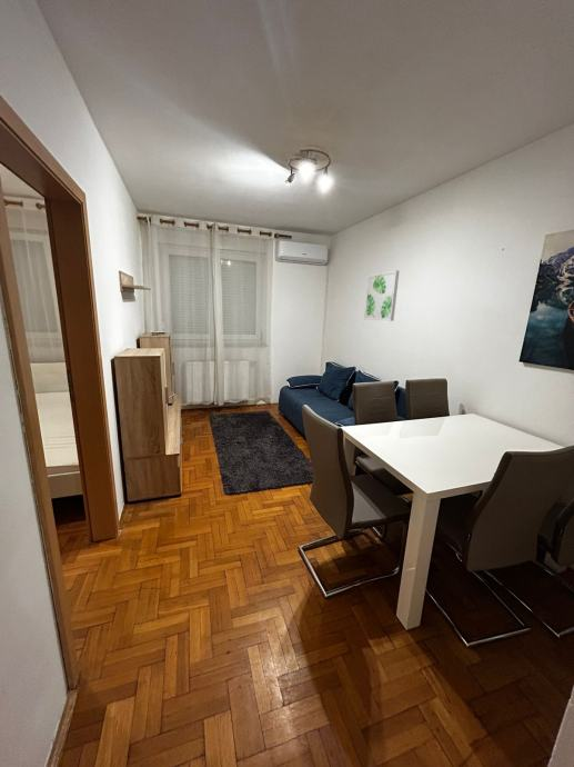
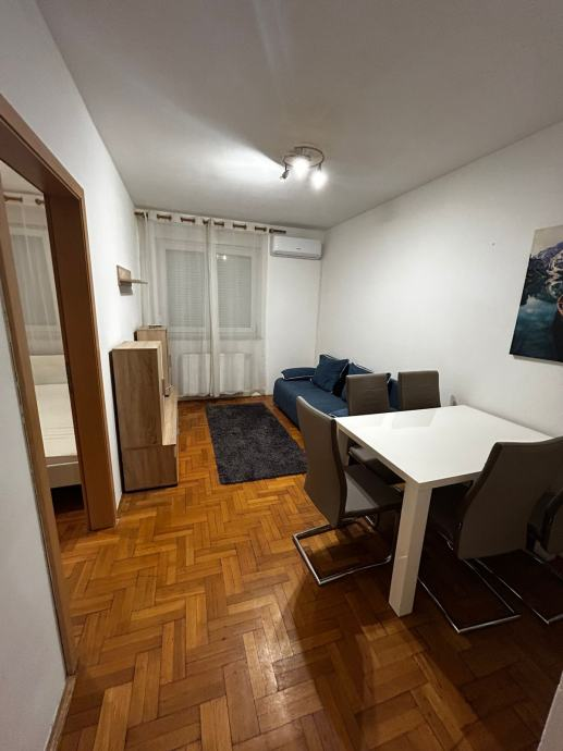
- wall art [363,269,401,322]
